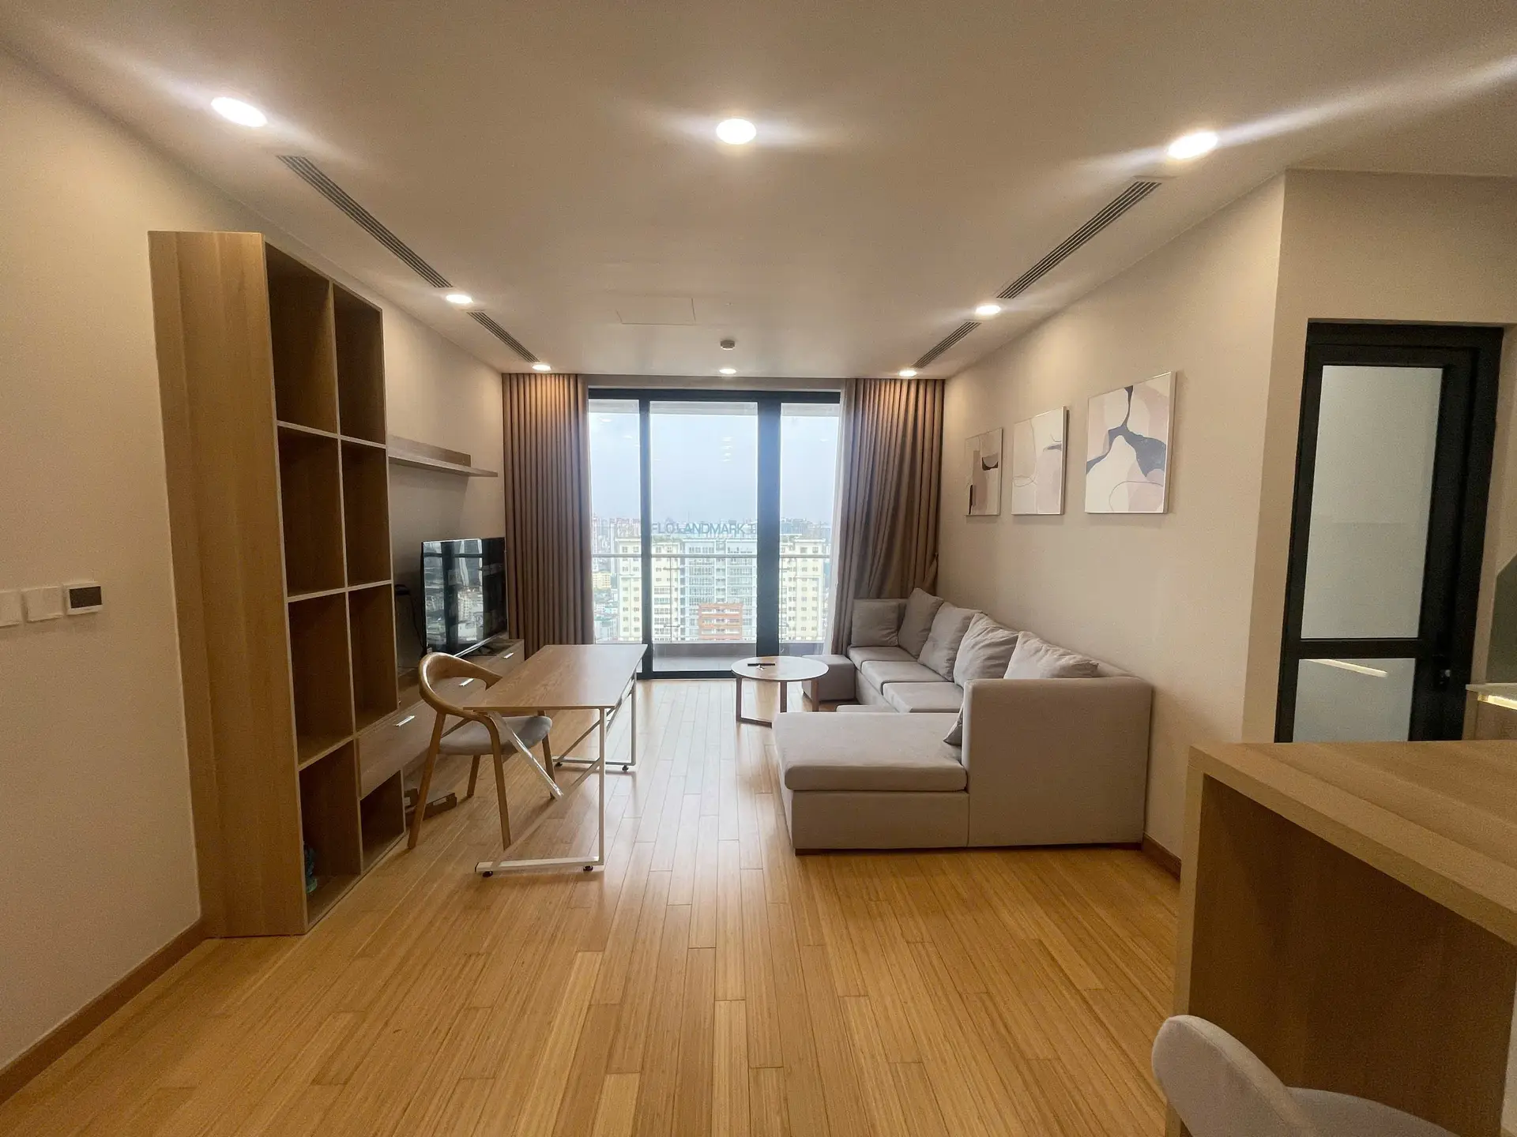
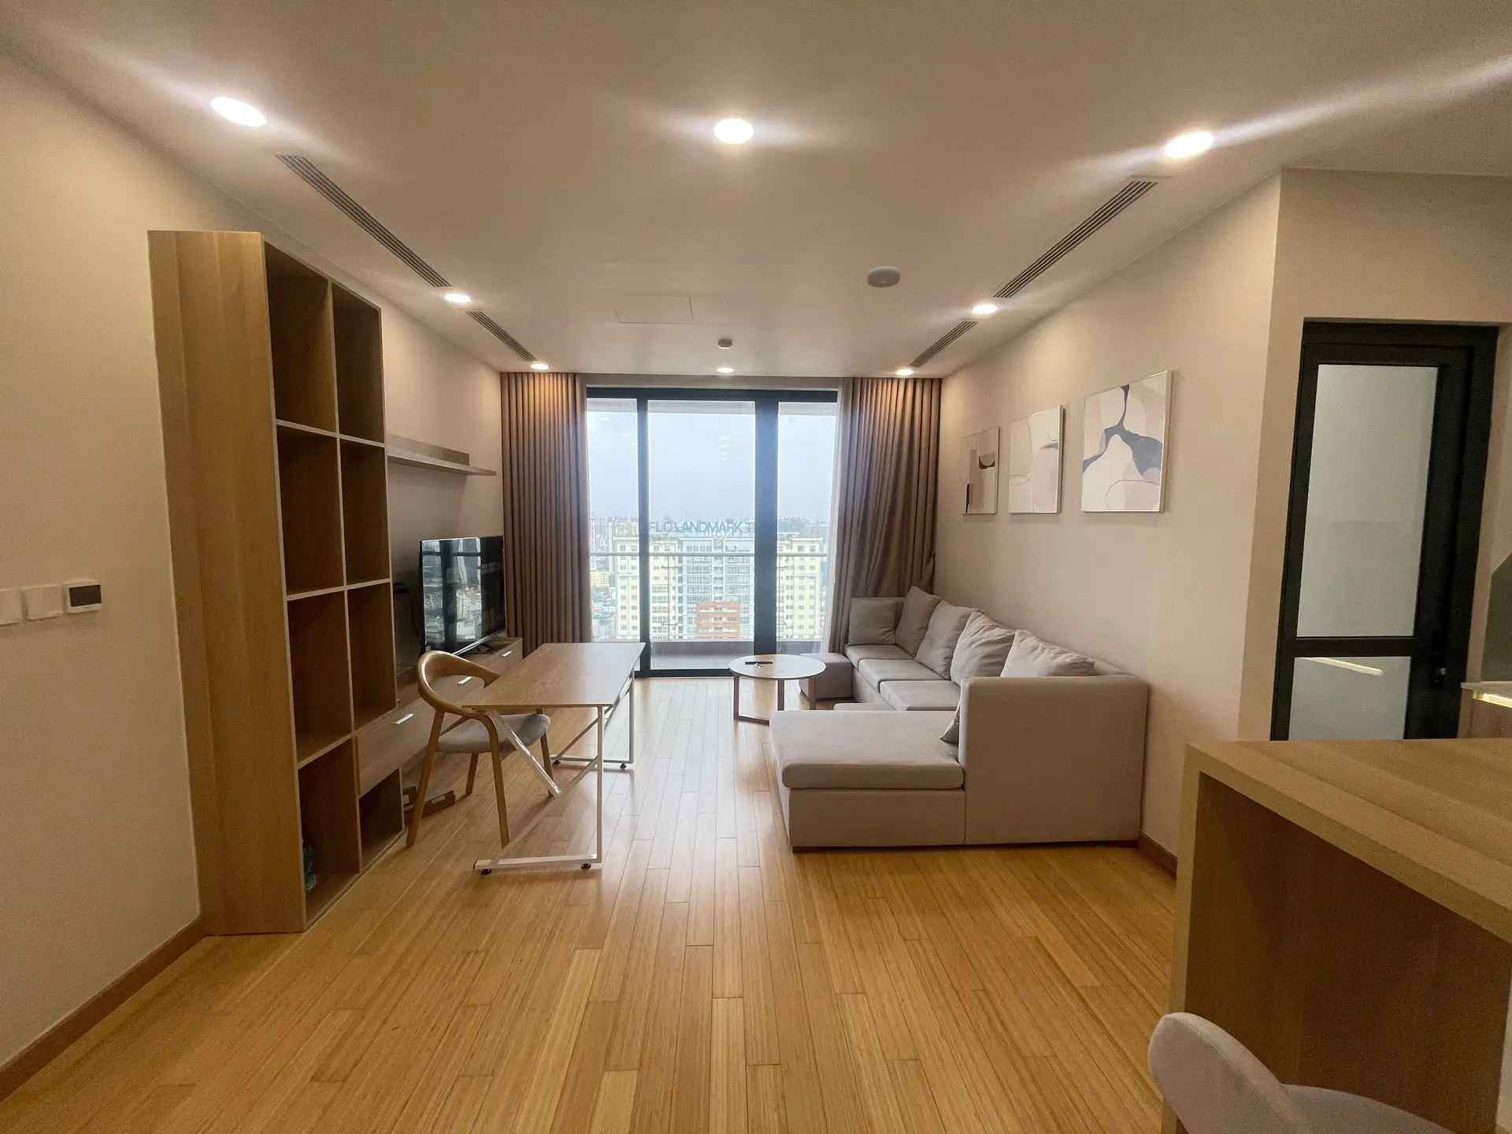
+ smoke detector [867,266,901,288]
